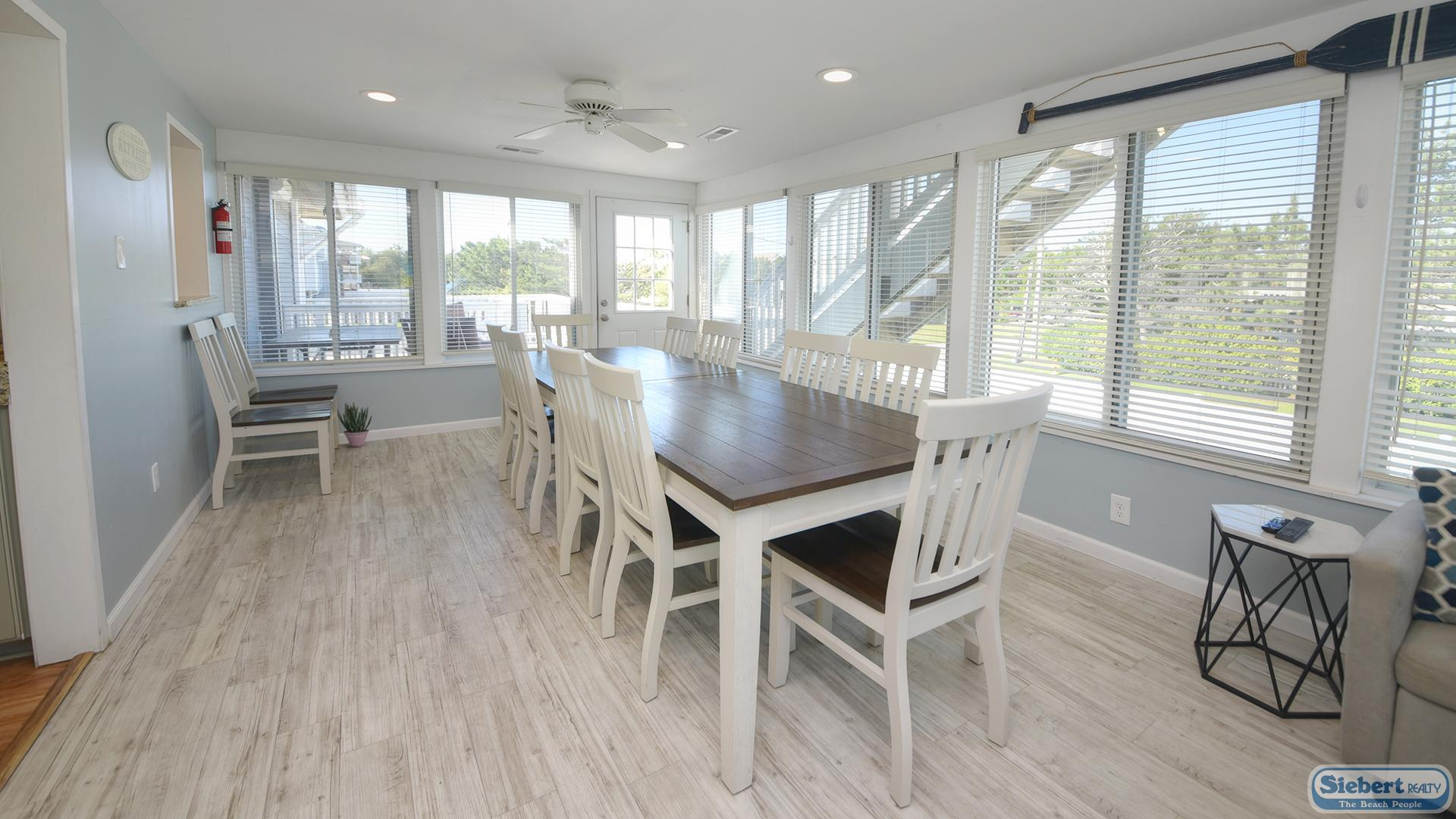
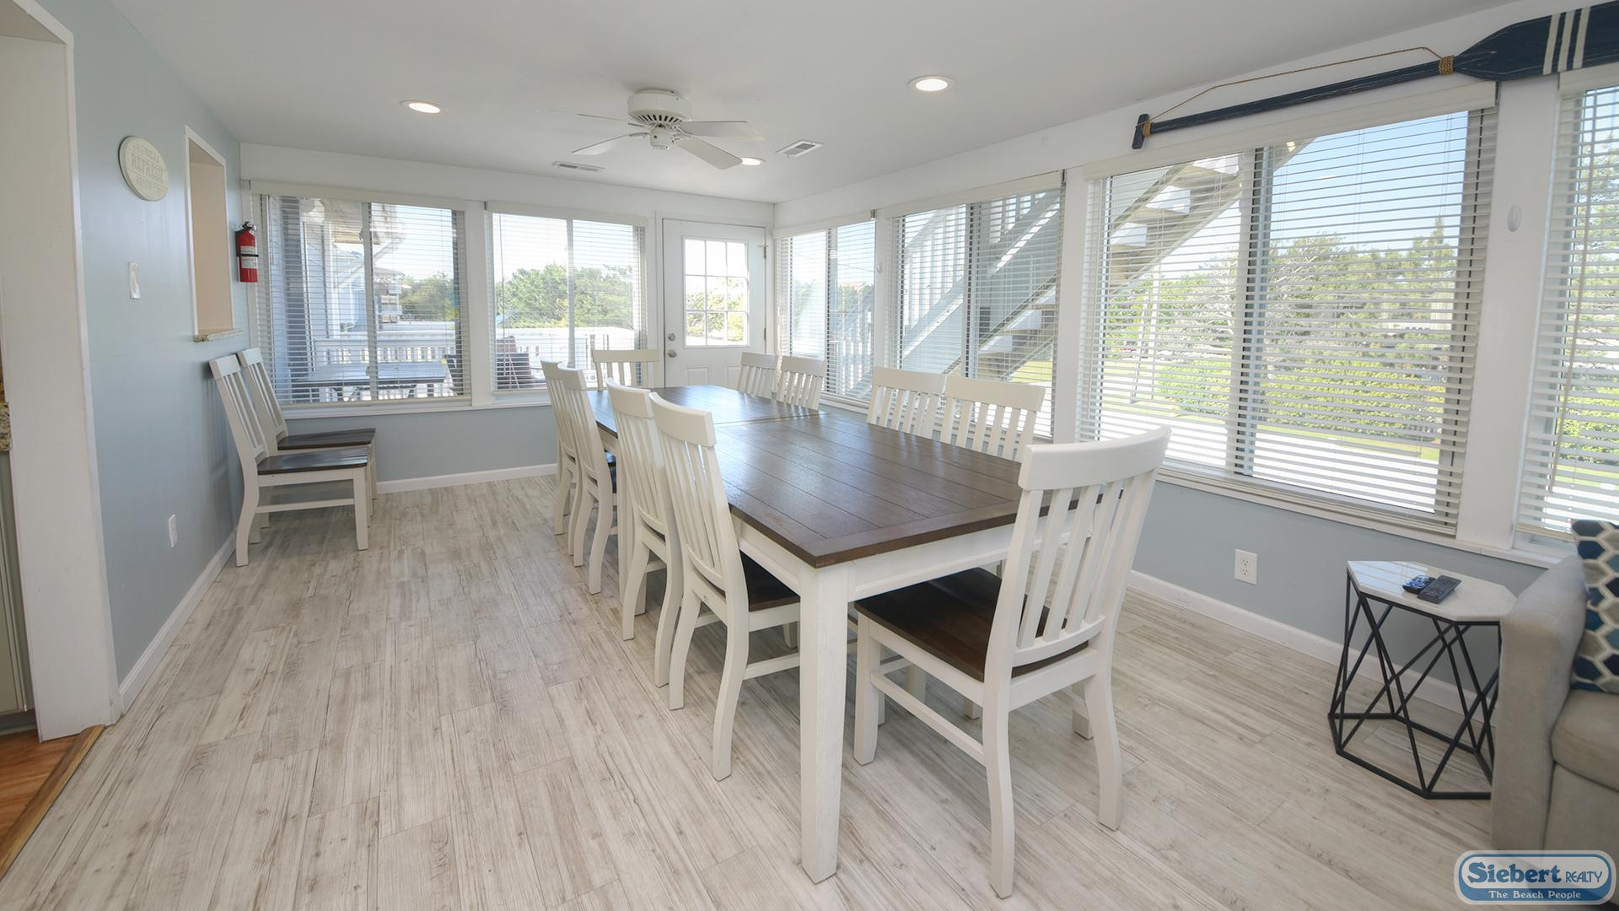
- potted plant [337,401,372,447]
